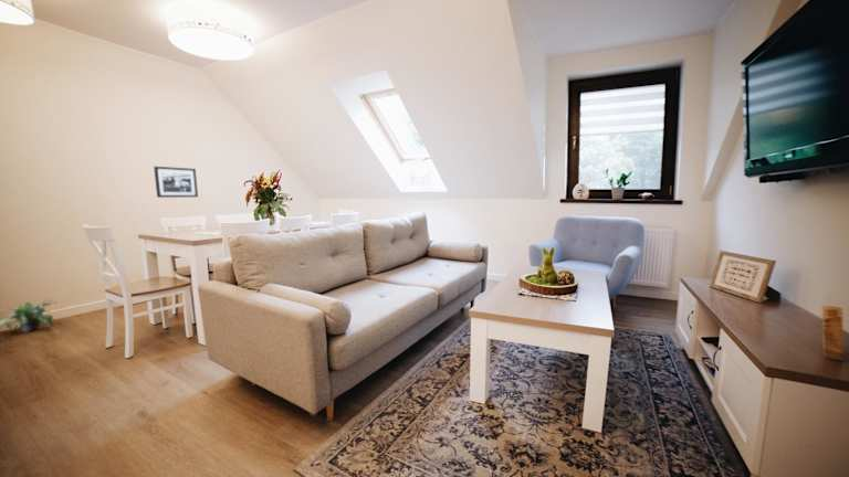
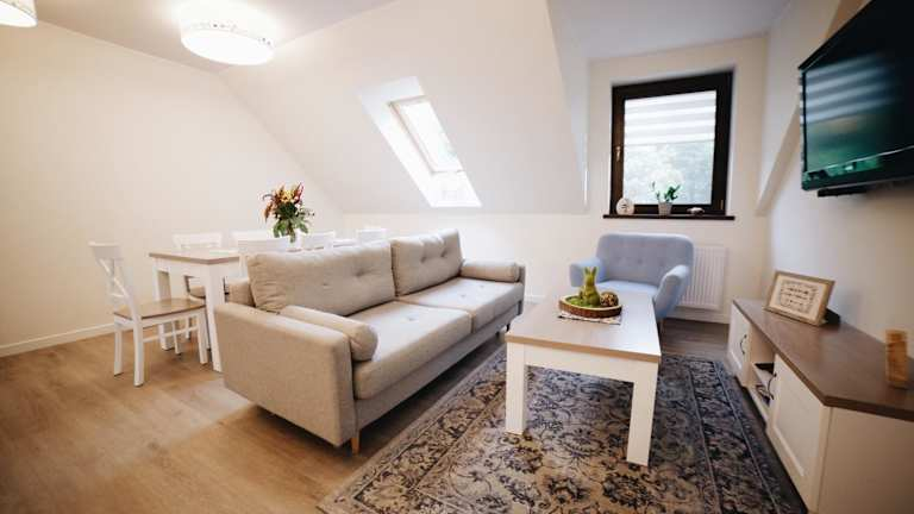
- potted plant [0,298,57,333]
- picture frame [153,166,199,199]
